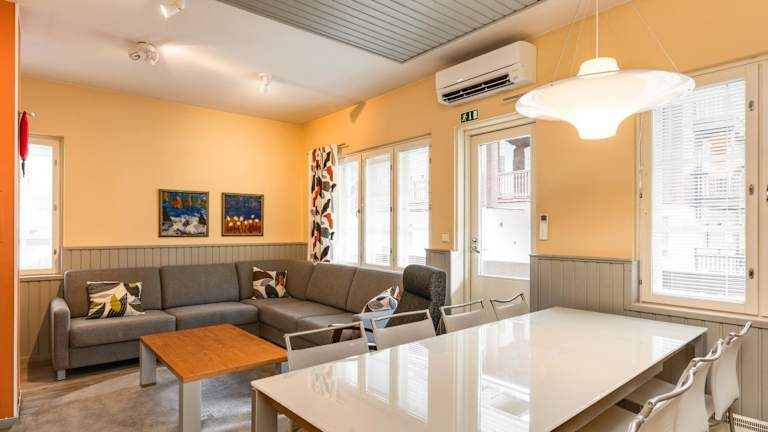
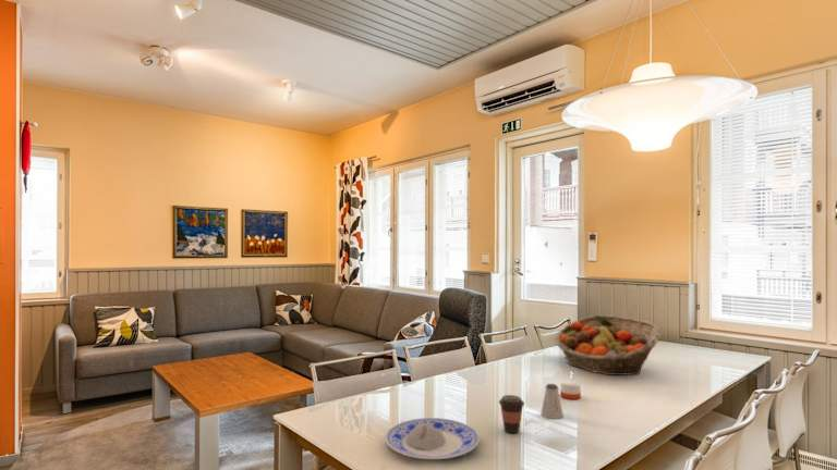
+ fruit basket [554,314,662,376]
+ candle [559,380,582,400]
+ saltshaker [539,383,565,420]
+ coffee cup [498,394,525,434]
+ plate [385,417,481,460]
